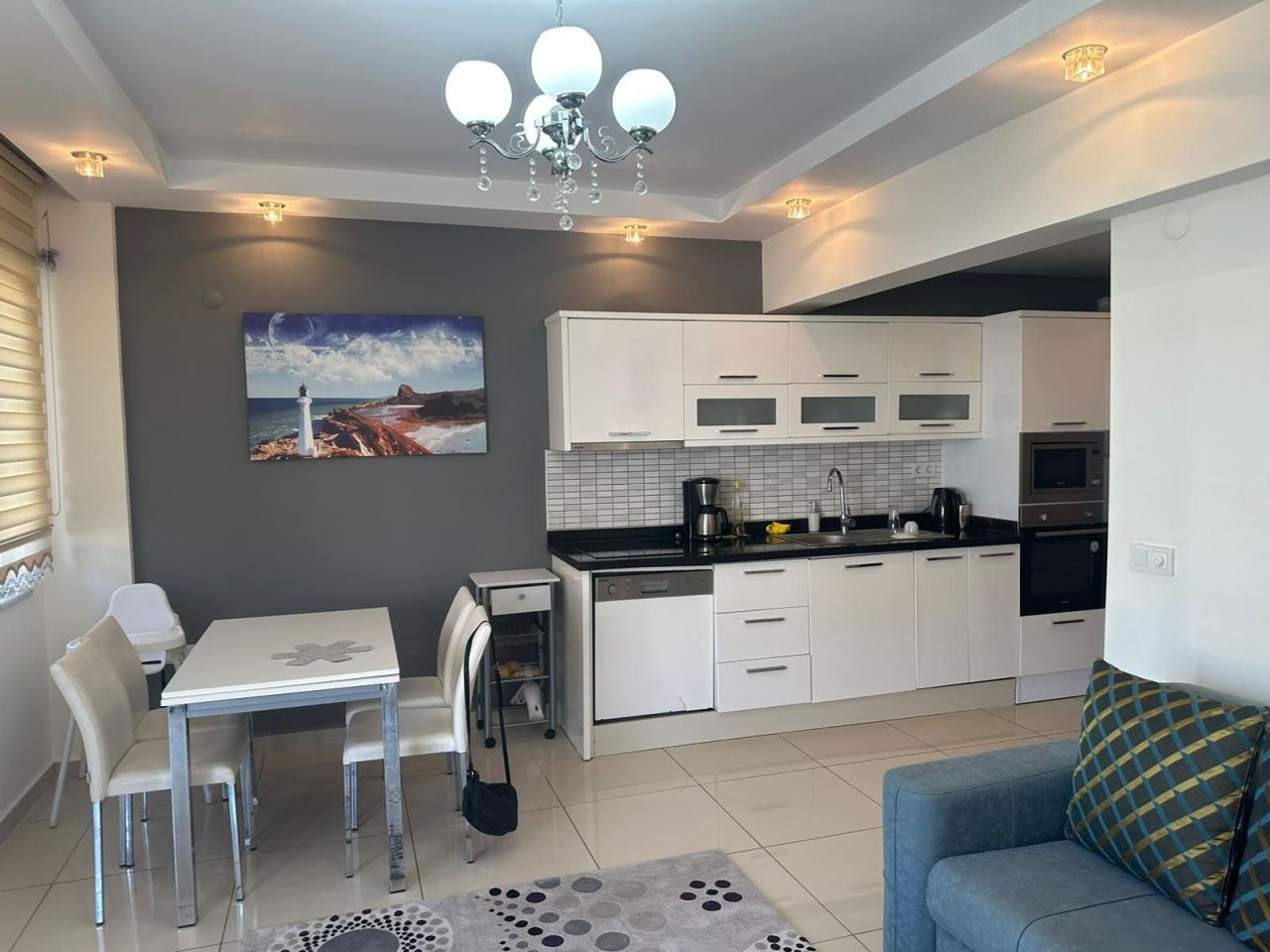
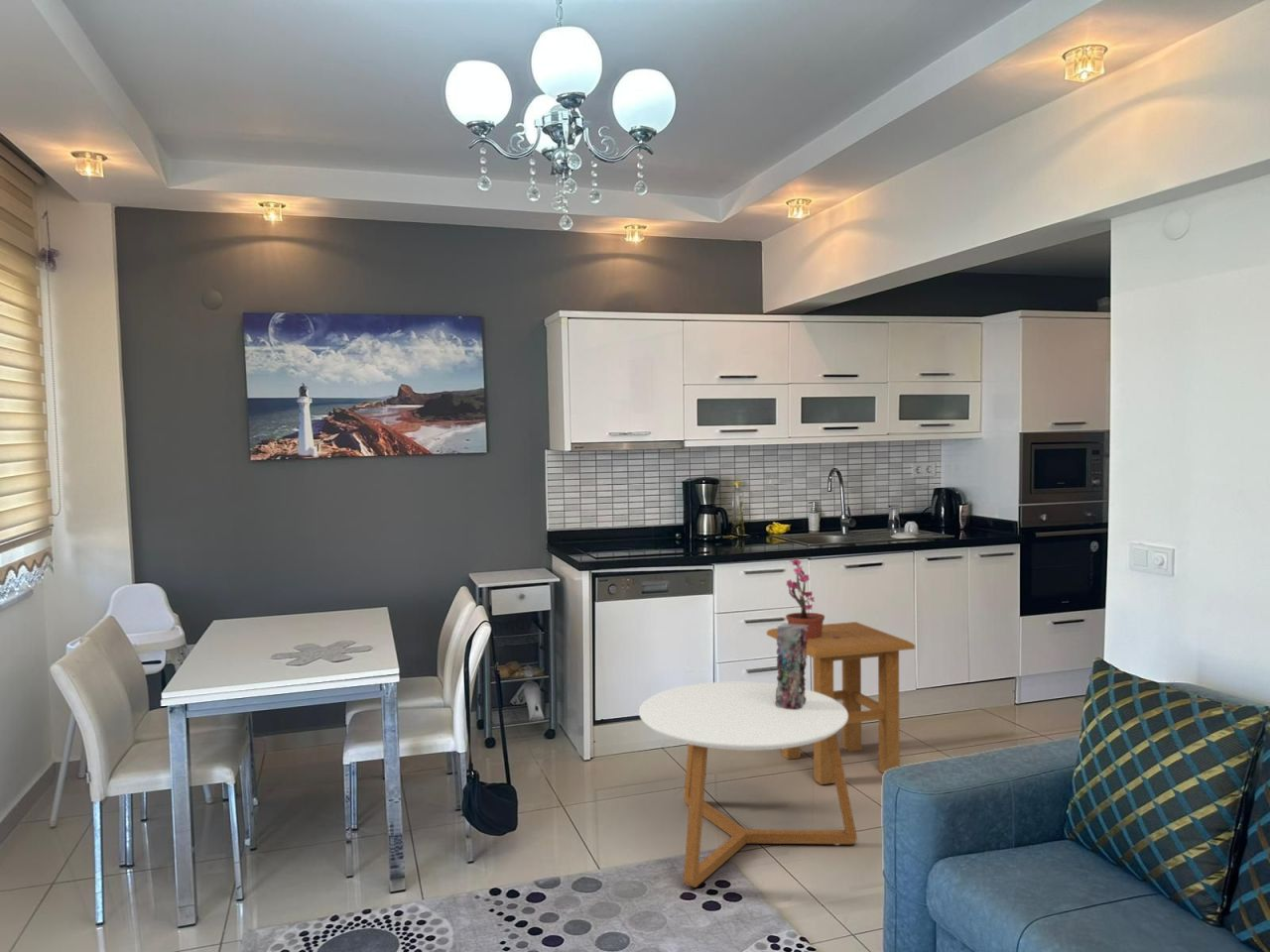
+ side table [766,621,916,785]
+ coffee table [638,681,858,889]
+ potted plant [785,558,839,639]
+ vase [775,622,809,710]
